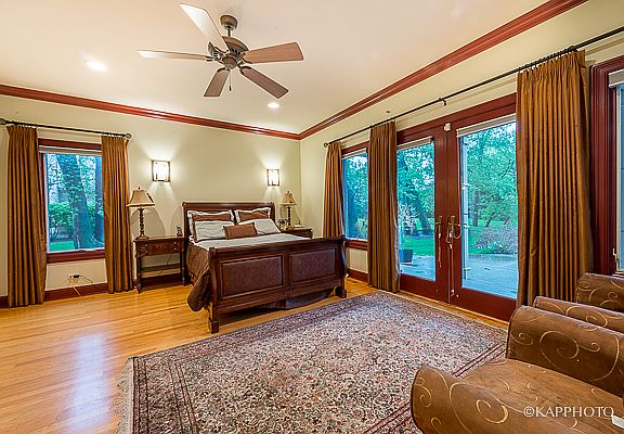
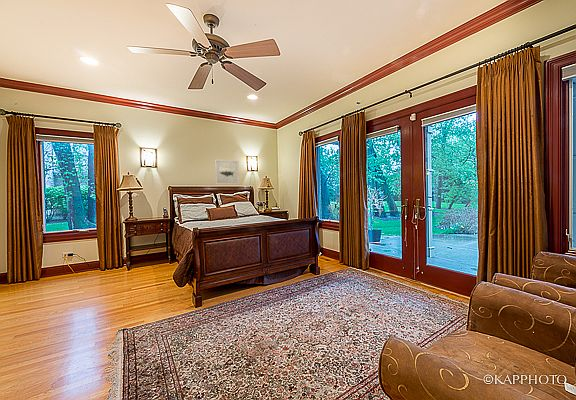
+ wall art [214,159,240,185]
